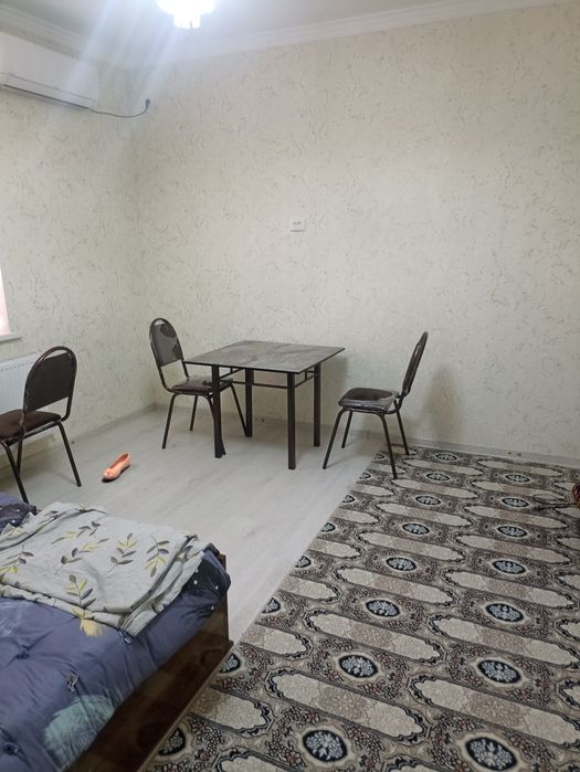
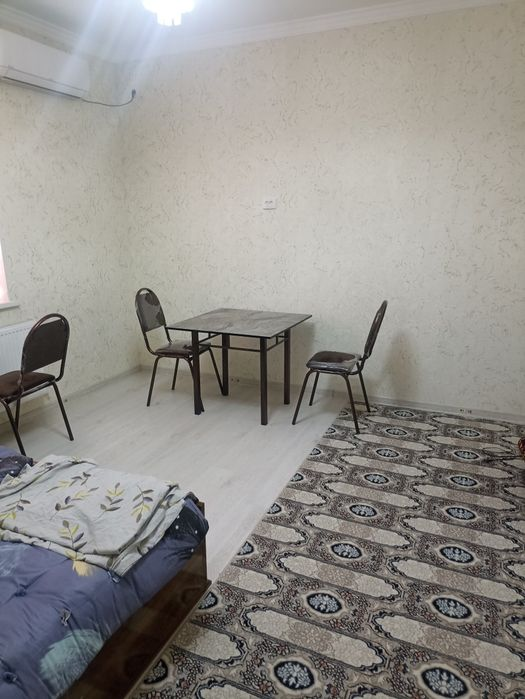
- shoe [102,452,131,480]
